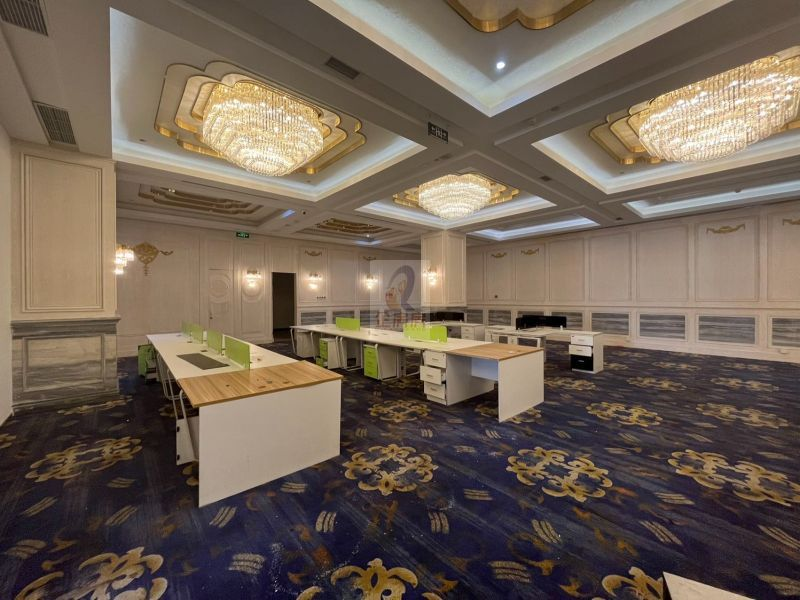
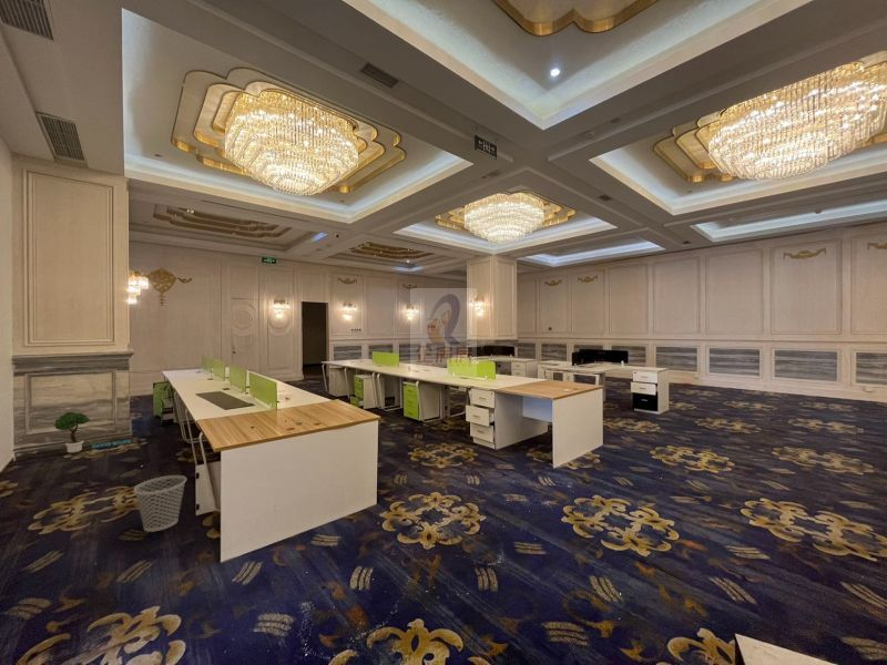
+ wastebasket [133,474,187,533]
+ potted tree [53,411,132,453]
